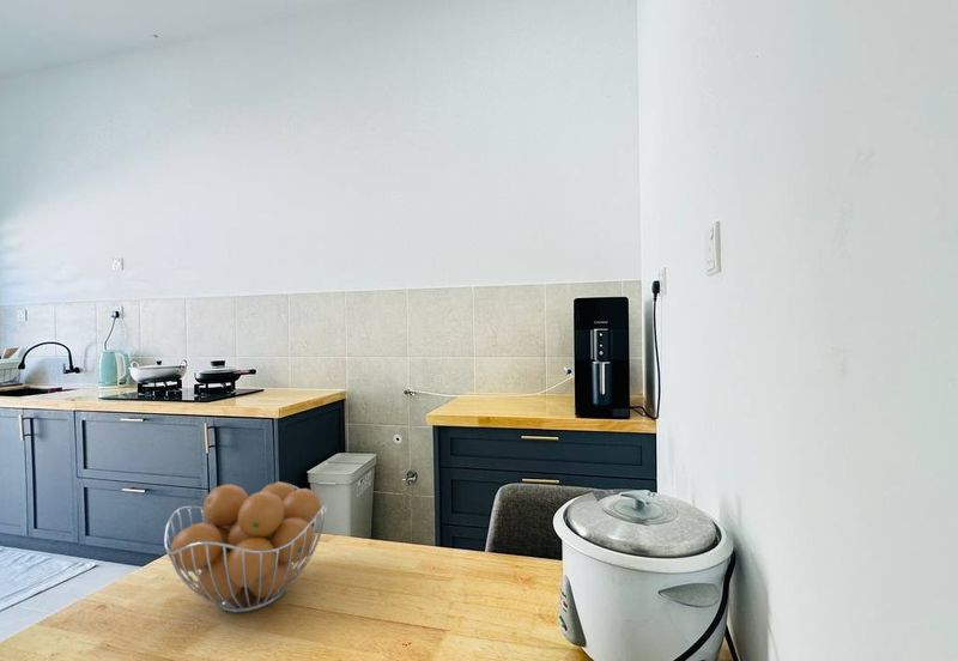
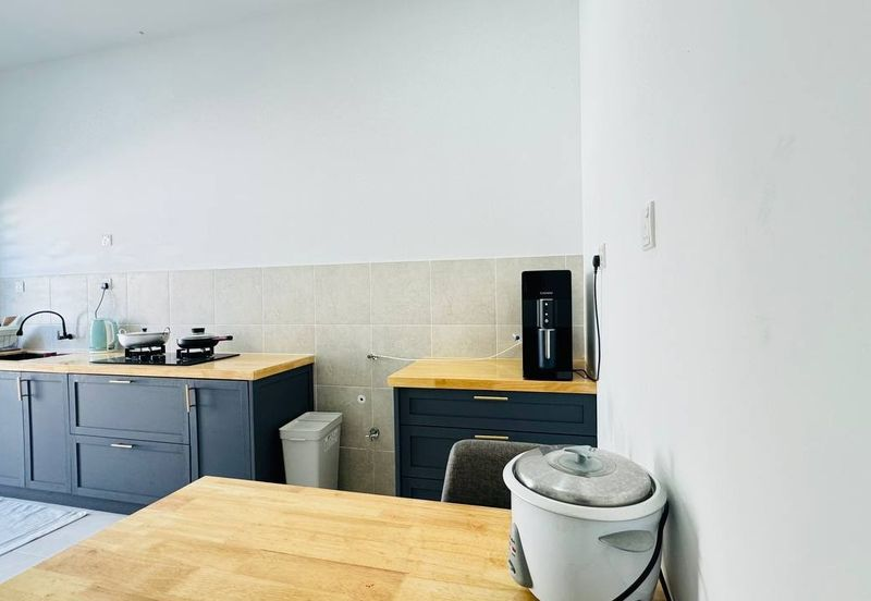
- fruit basket [163,480,328,614]
